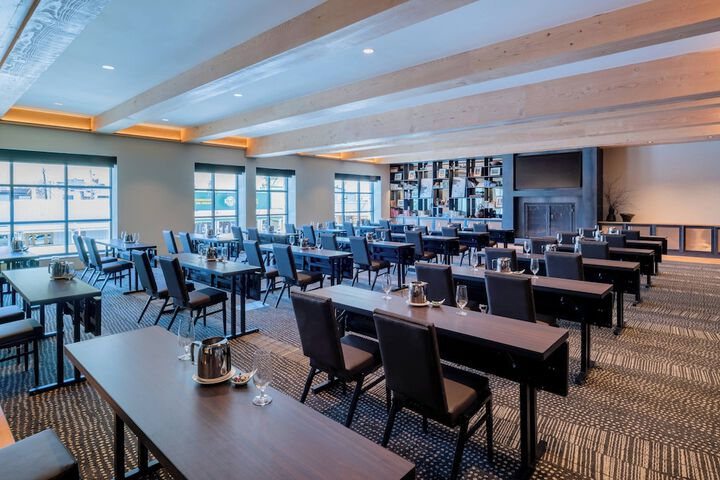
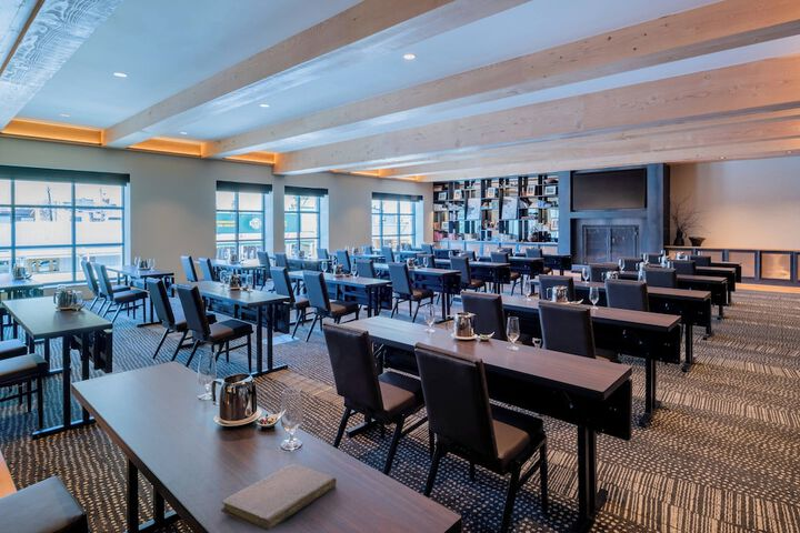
+ notebook [220,463,338,532]
